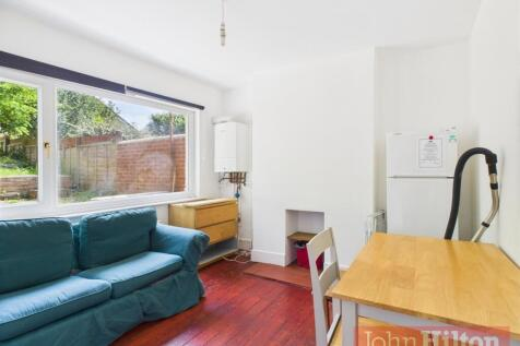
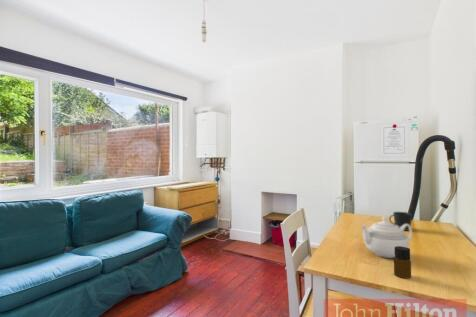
+ teapot [360,216,413,259]
+ bottle [393,246,412,279]
+ cup [388,211,413,232]
